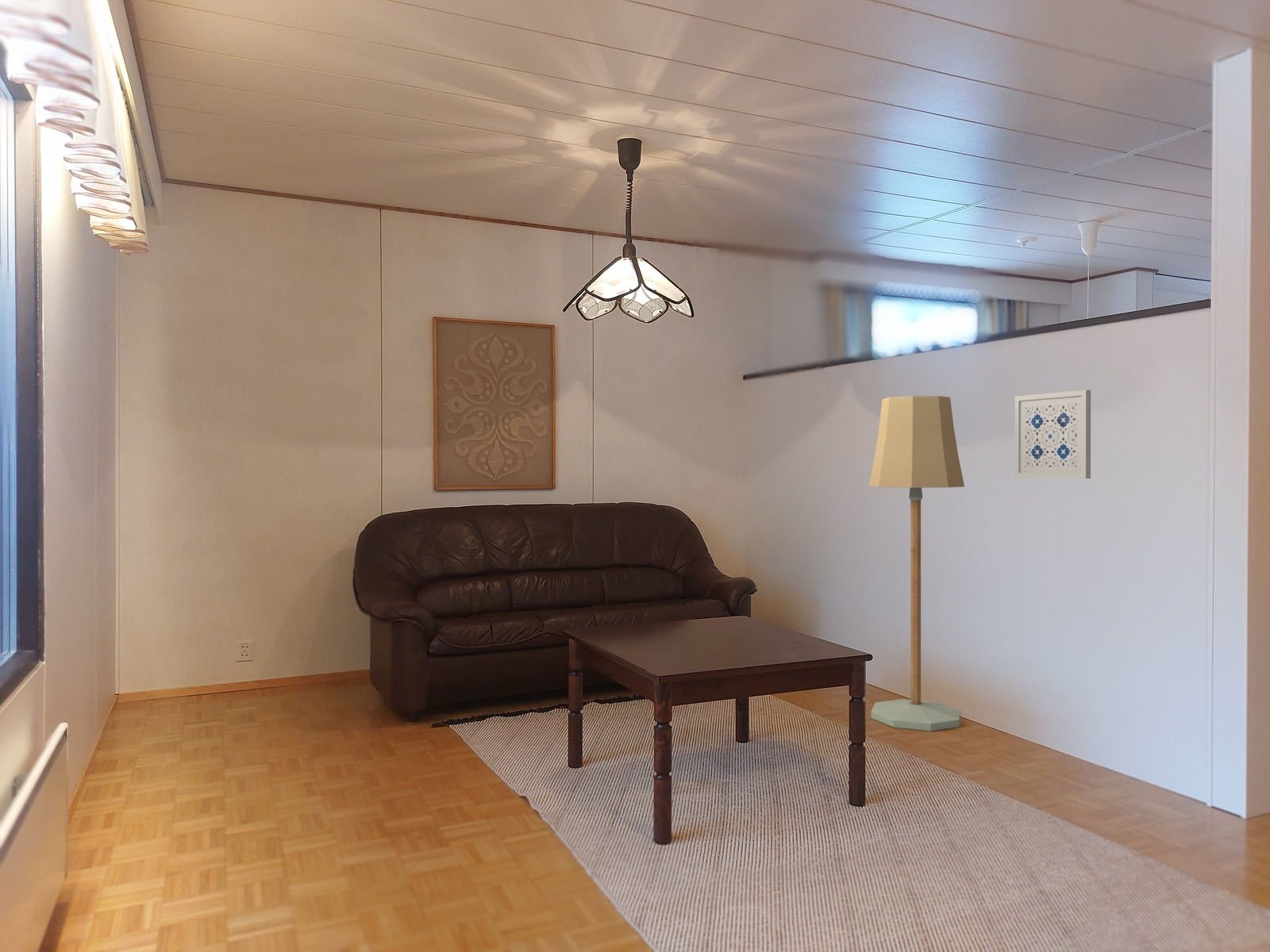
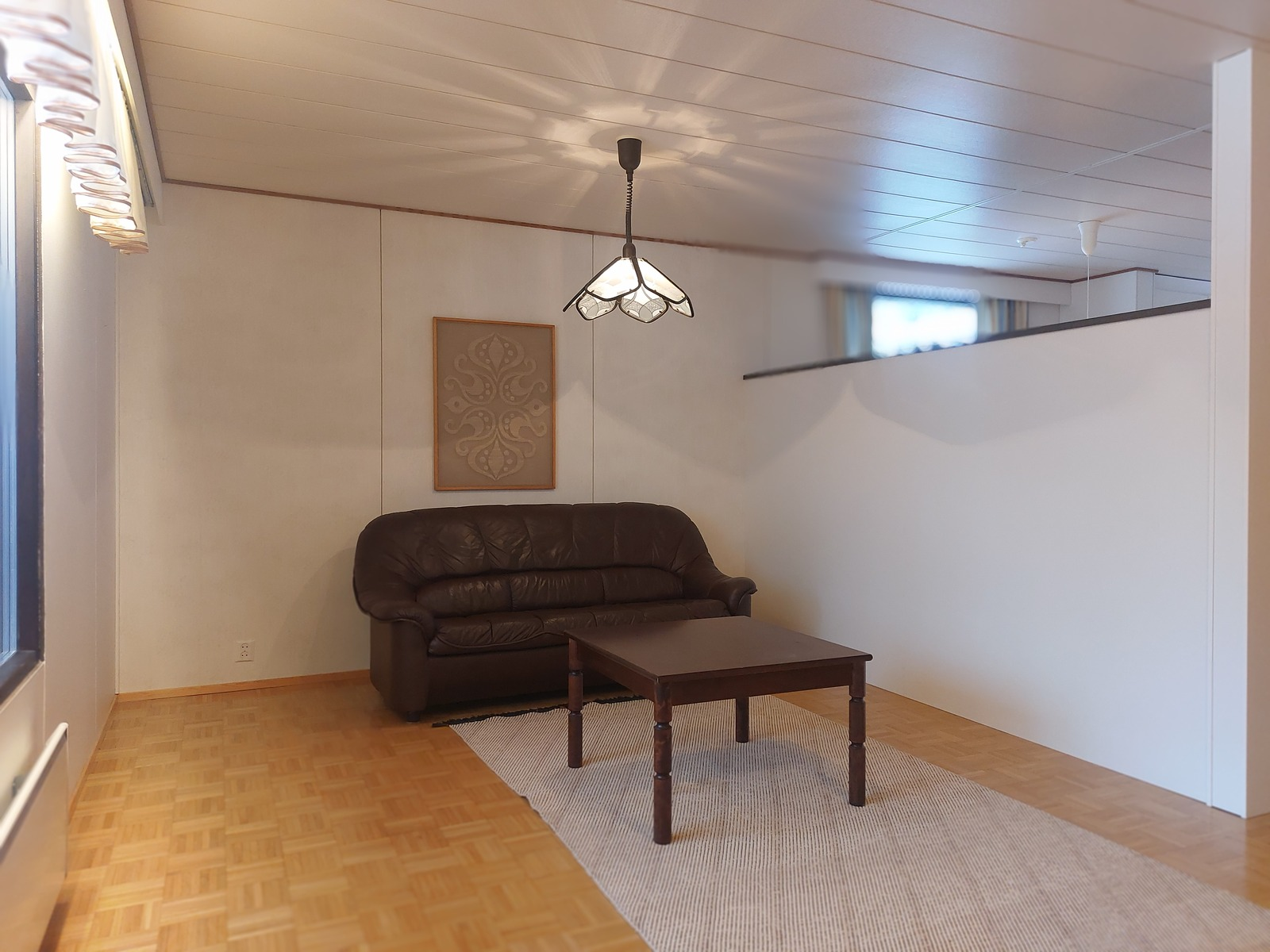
- floor lamp [868,395,965,732]
- wall art [1014,390,1091,479]
